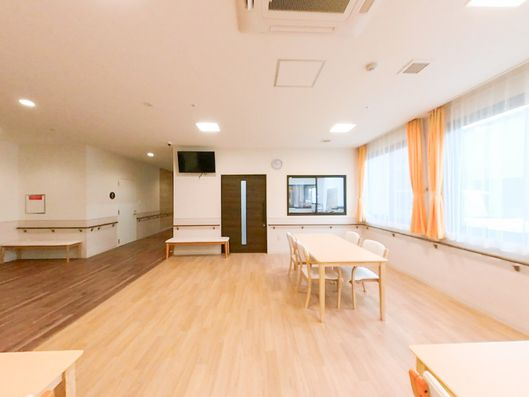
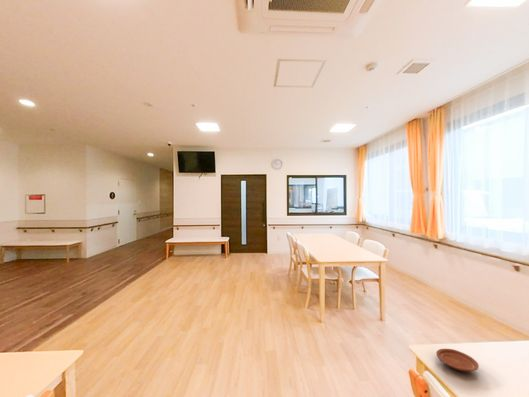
+ plate [435,348,480,372]
